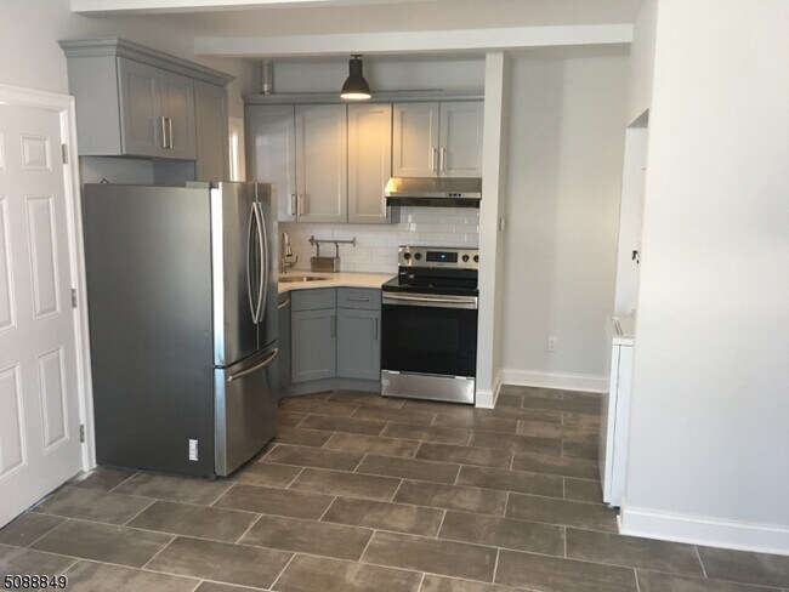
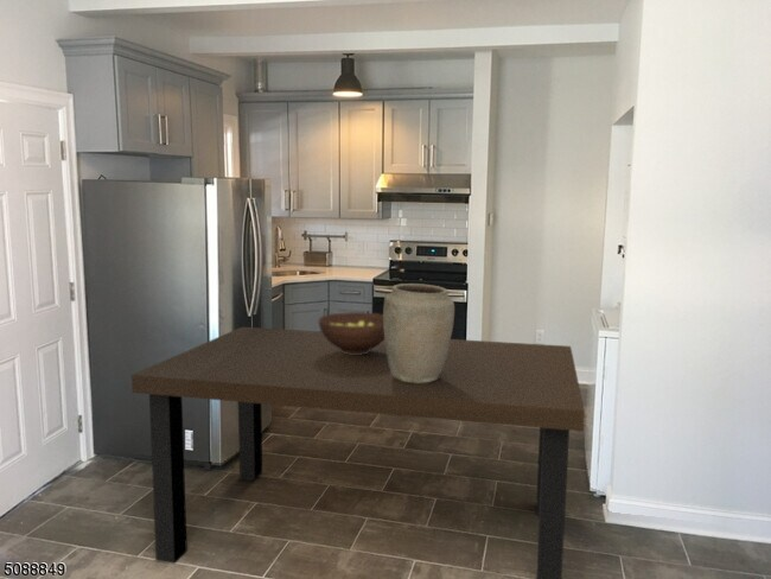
+ fruit bowl [318,311,384,355]
+ dining table [130,326,586,579]
+ vase [382,282,455,383]
